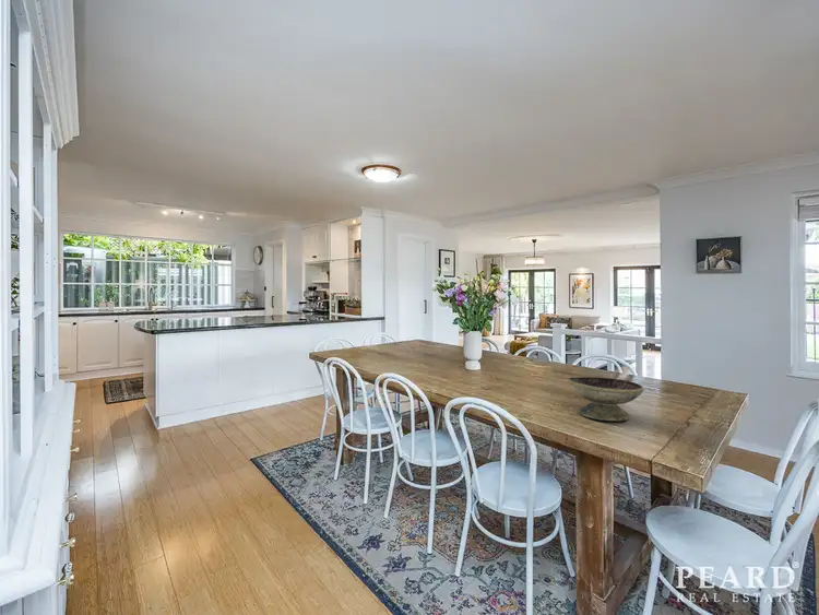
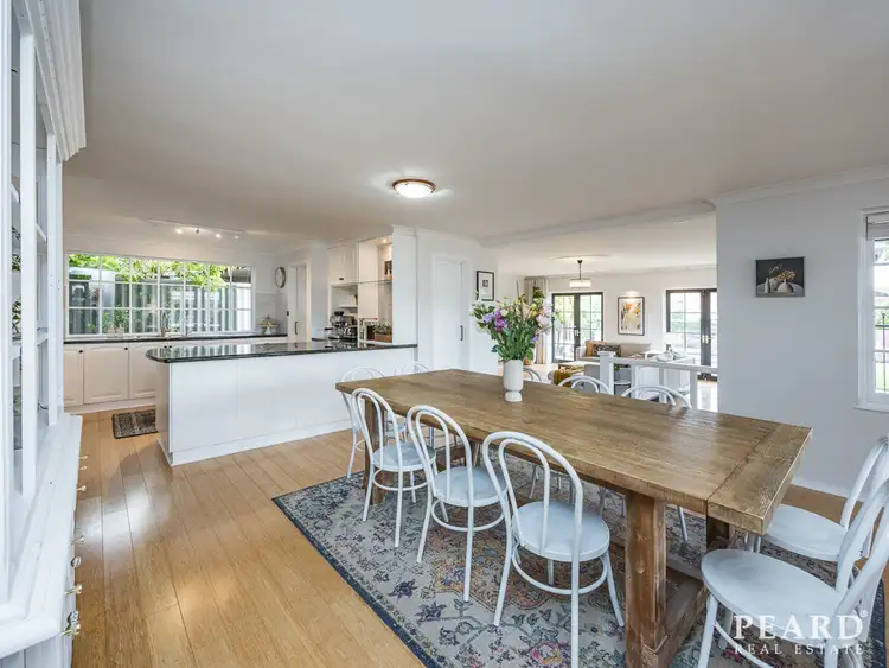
- decorative bowl [567,376,645,422]
